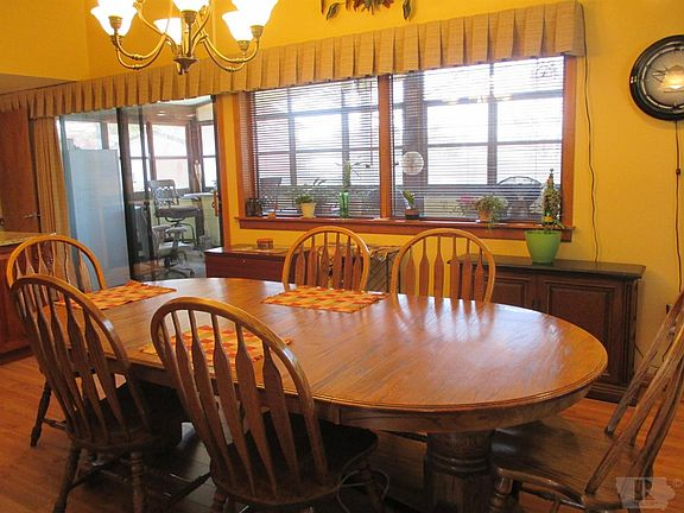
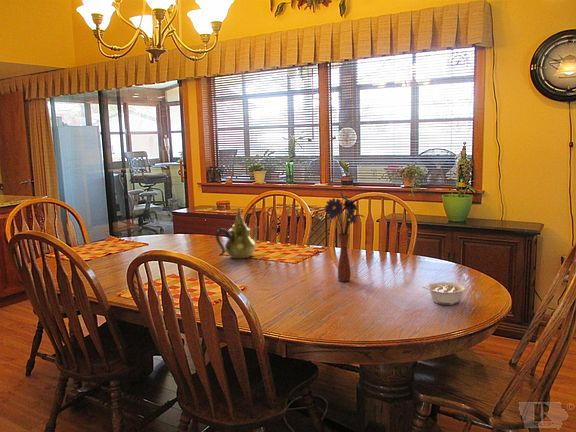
+ teapot [215,206,260,259]
+ legume [422,281,467,306]
+ flower arrangement [324,191,365,282]
